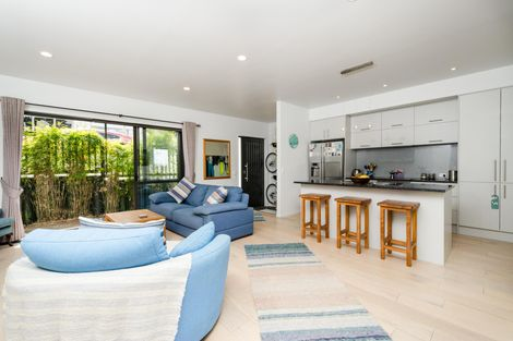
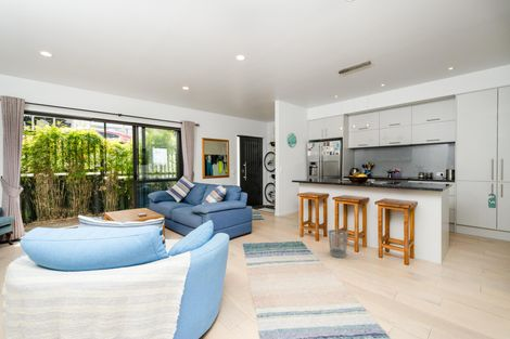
+ wastebasket [328,229,349,259]
